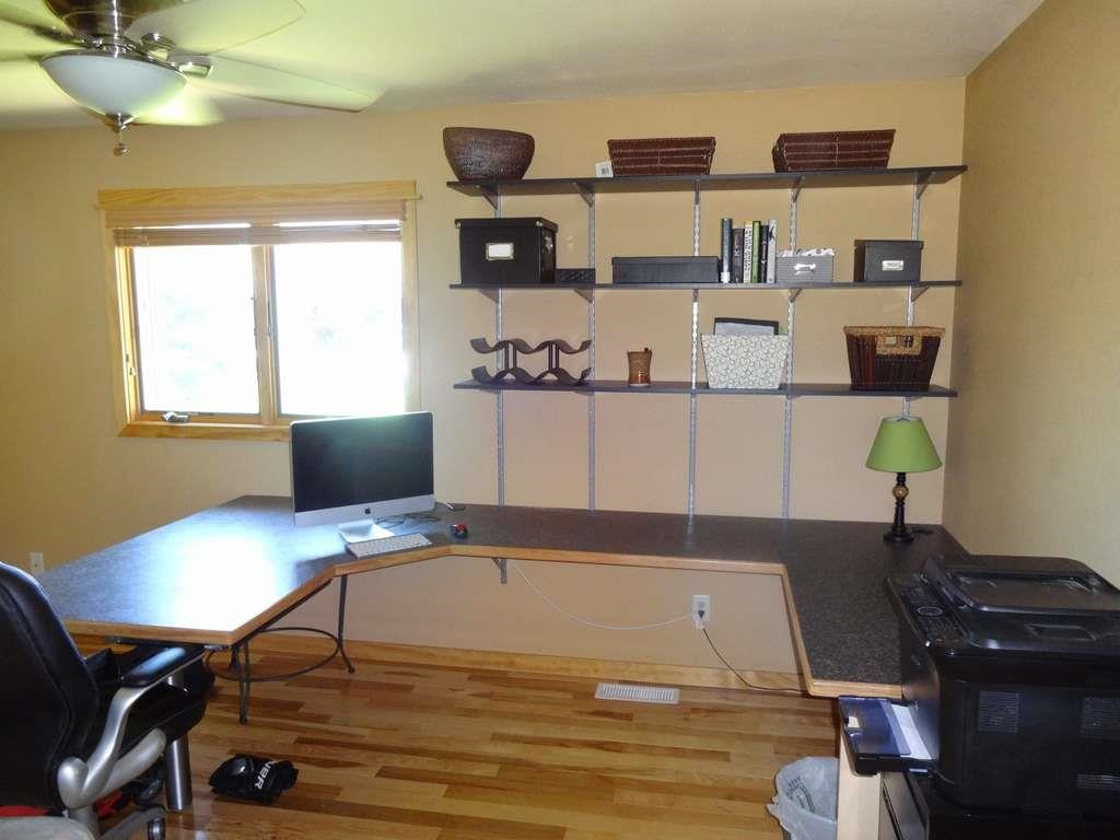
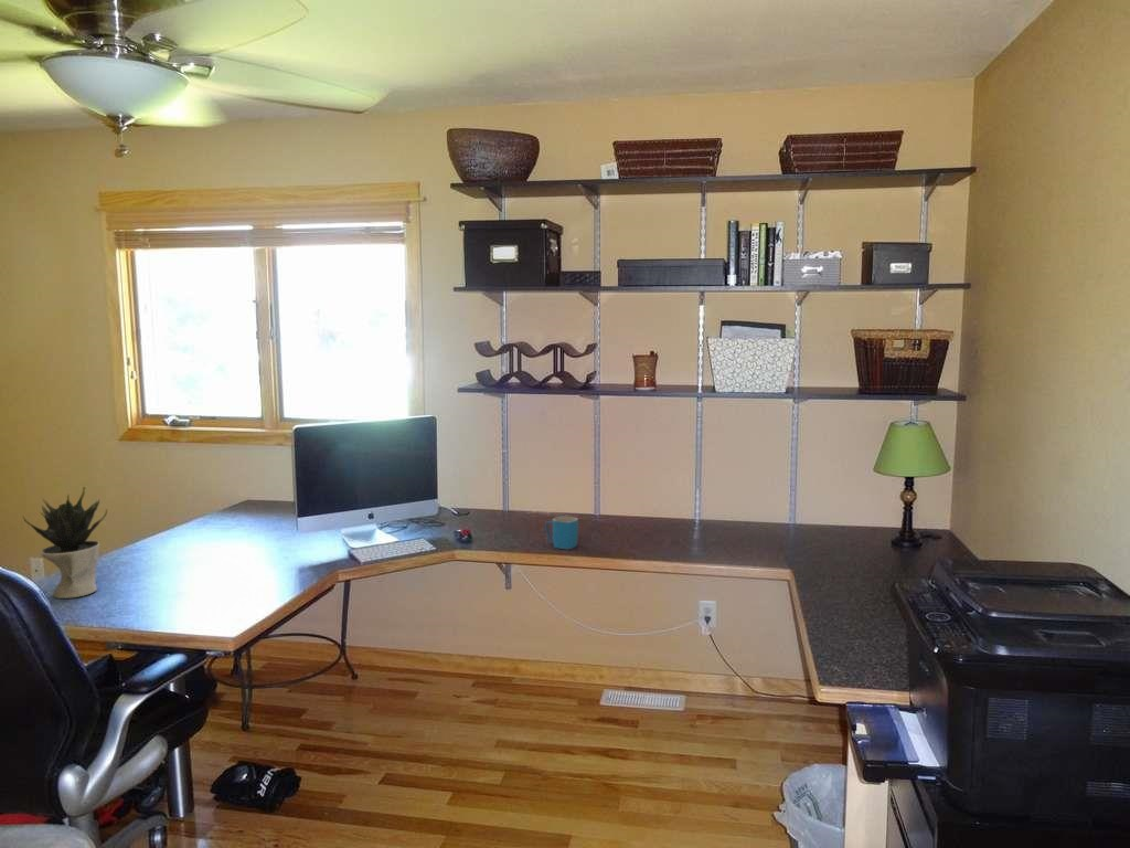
+ mug [545,516,579,550]
+ potted plant [22,486,108,600]
